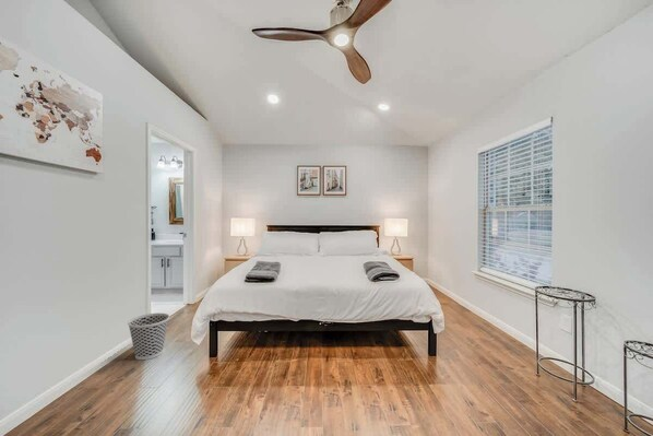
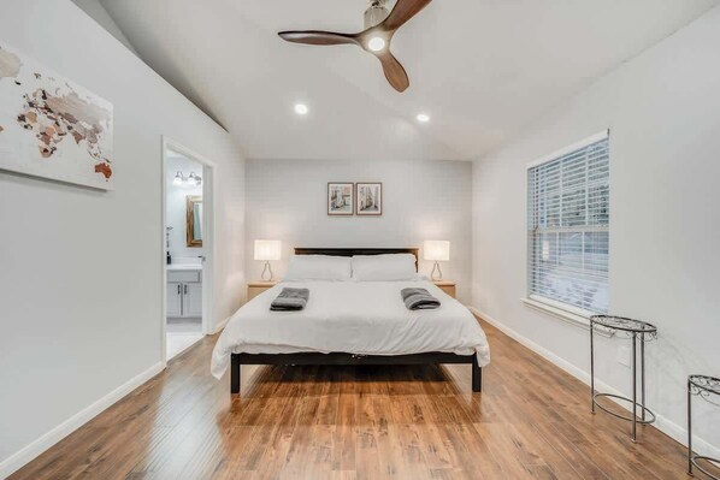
- wastebasket [127,313,170,361]
